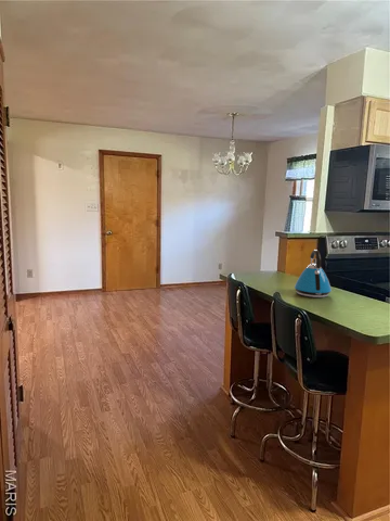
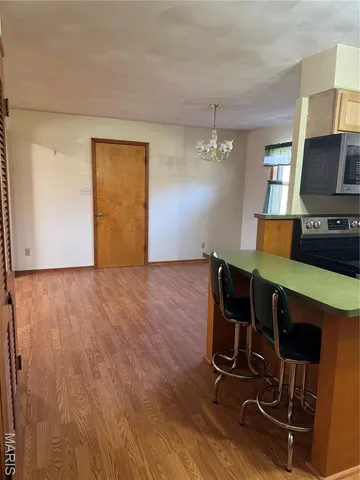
- kettle [294,249,333,298]
